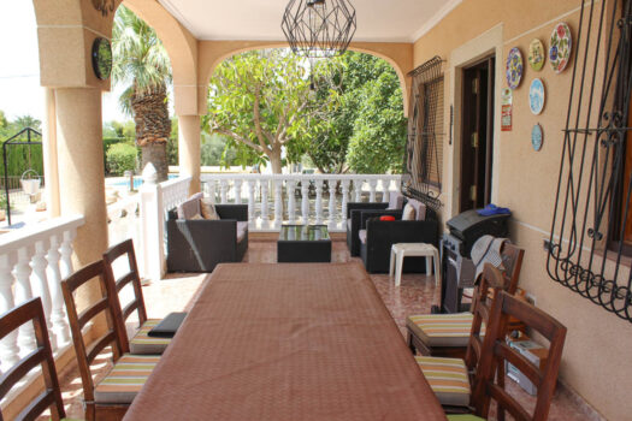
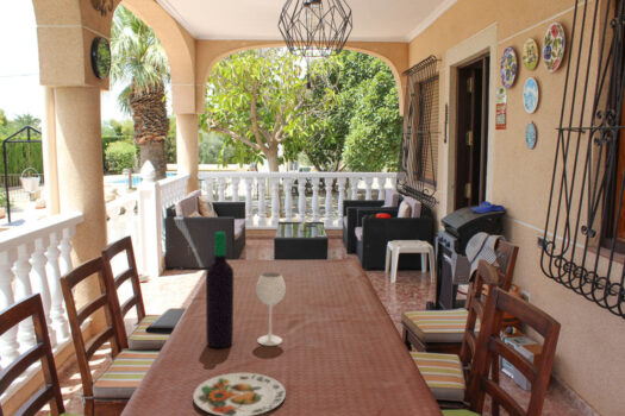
+ wine bottle [205,231,287,349]
+ plate [192,372,287,416]
